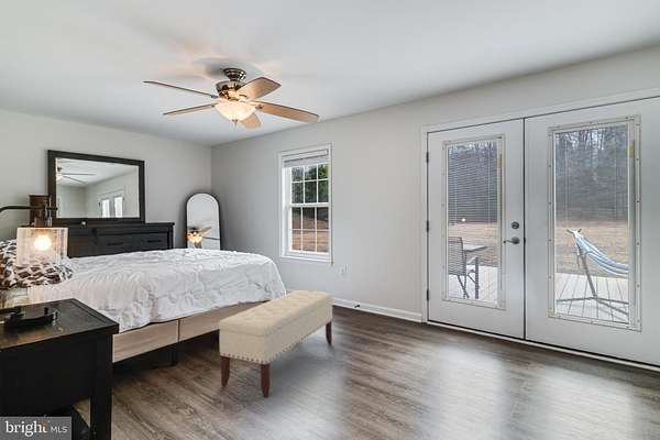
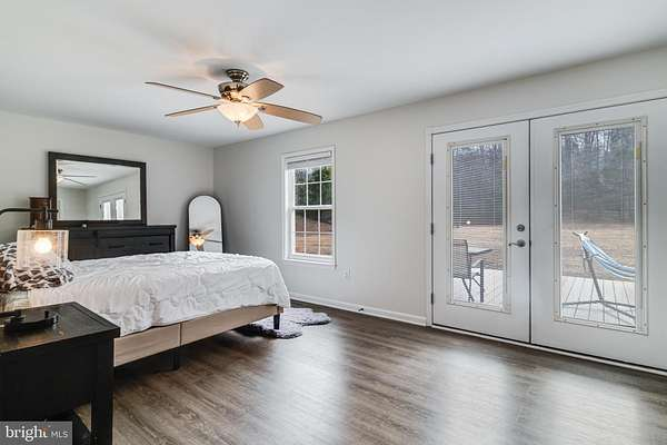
- bench [217,289,334,398]
